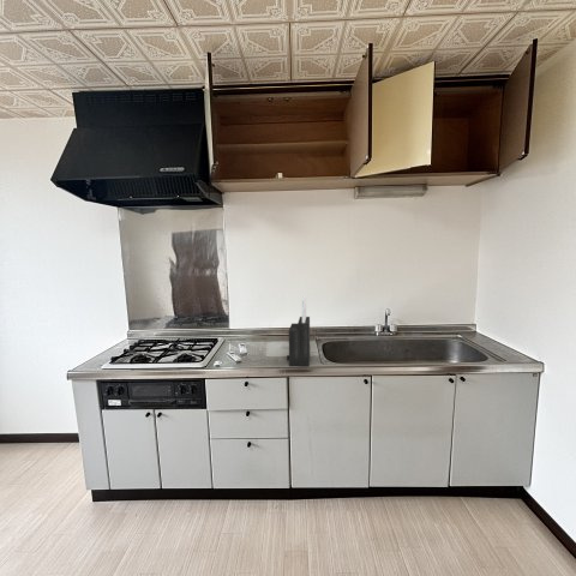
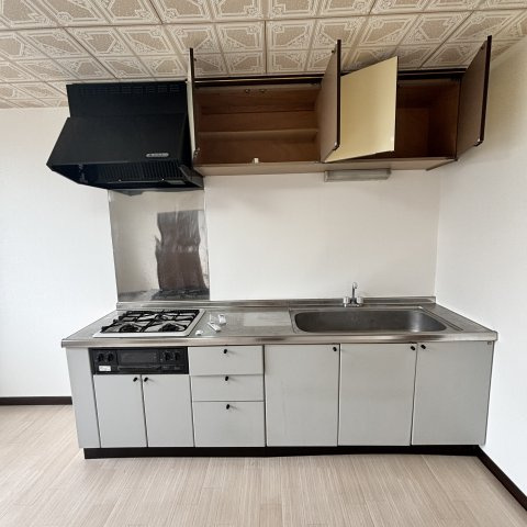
- knife block [286,296,311,367]
